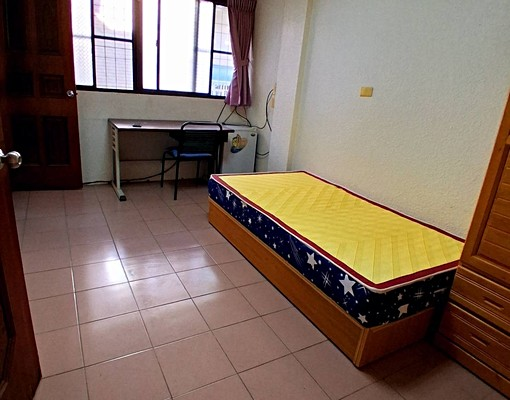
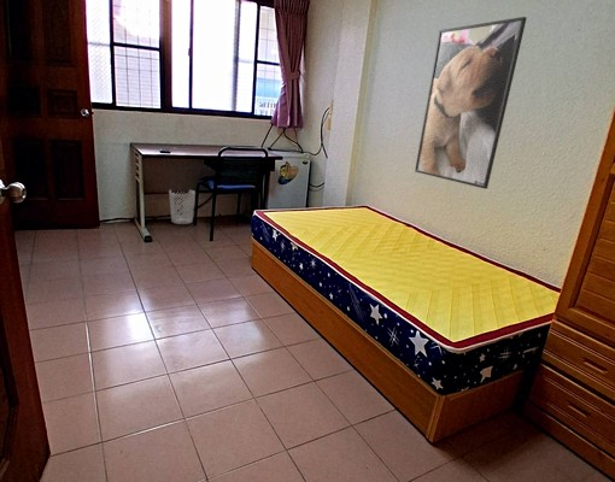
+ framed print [414,16,528,190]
+ wastebasket [168,189,197,225]
